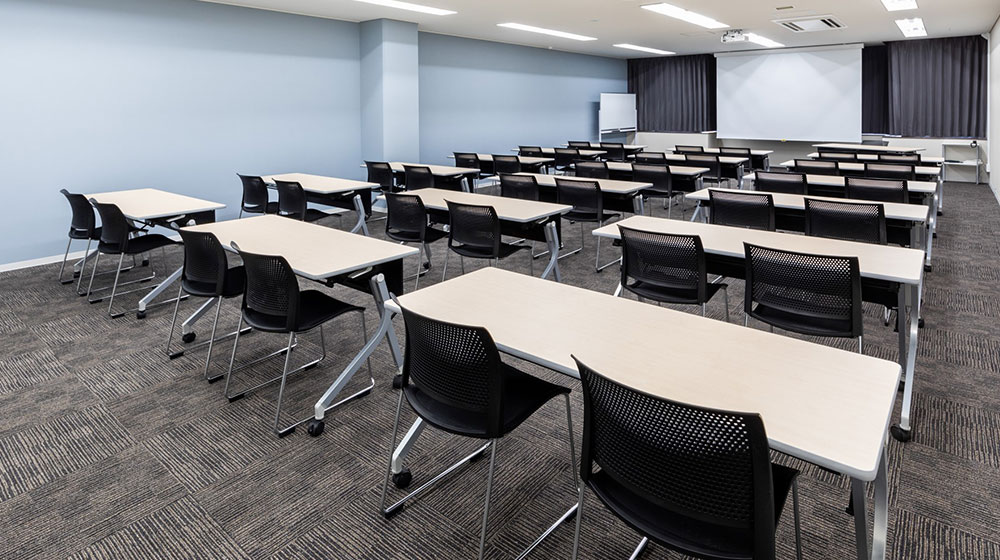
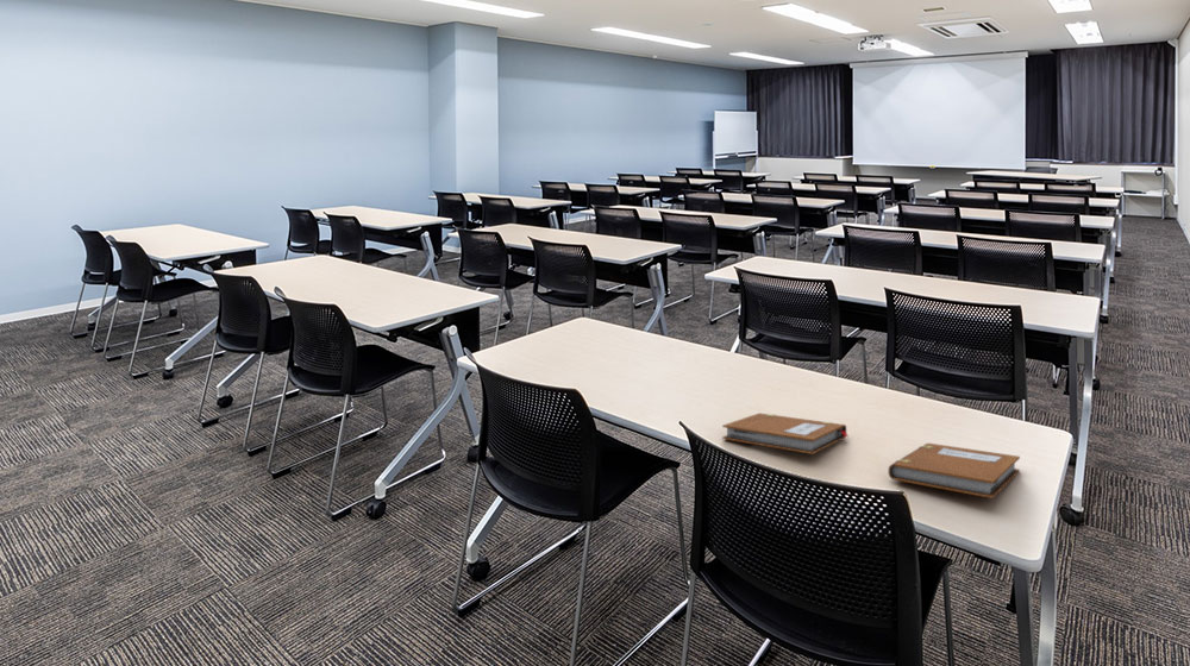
+ notebook [888,442,1021,500]
+ notebook [721,411,850,455]
